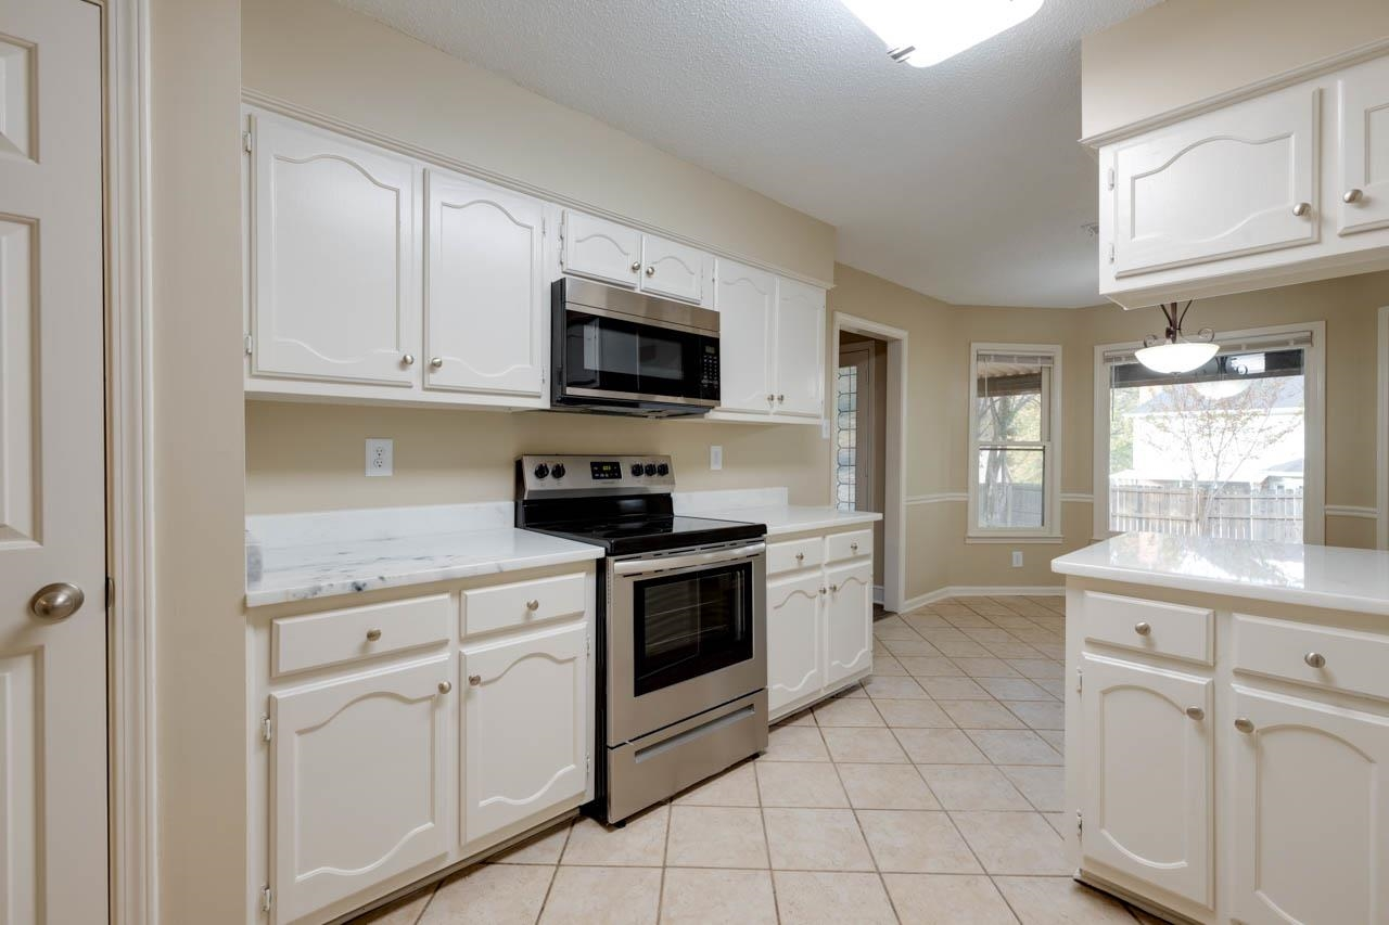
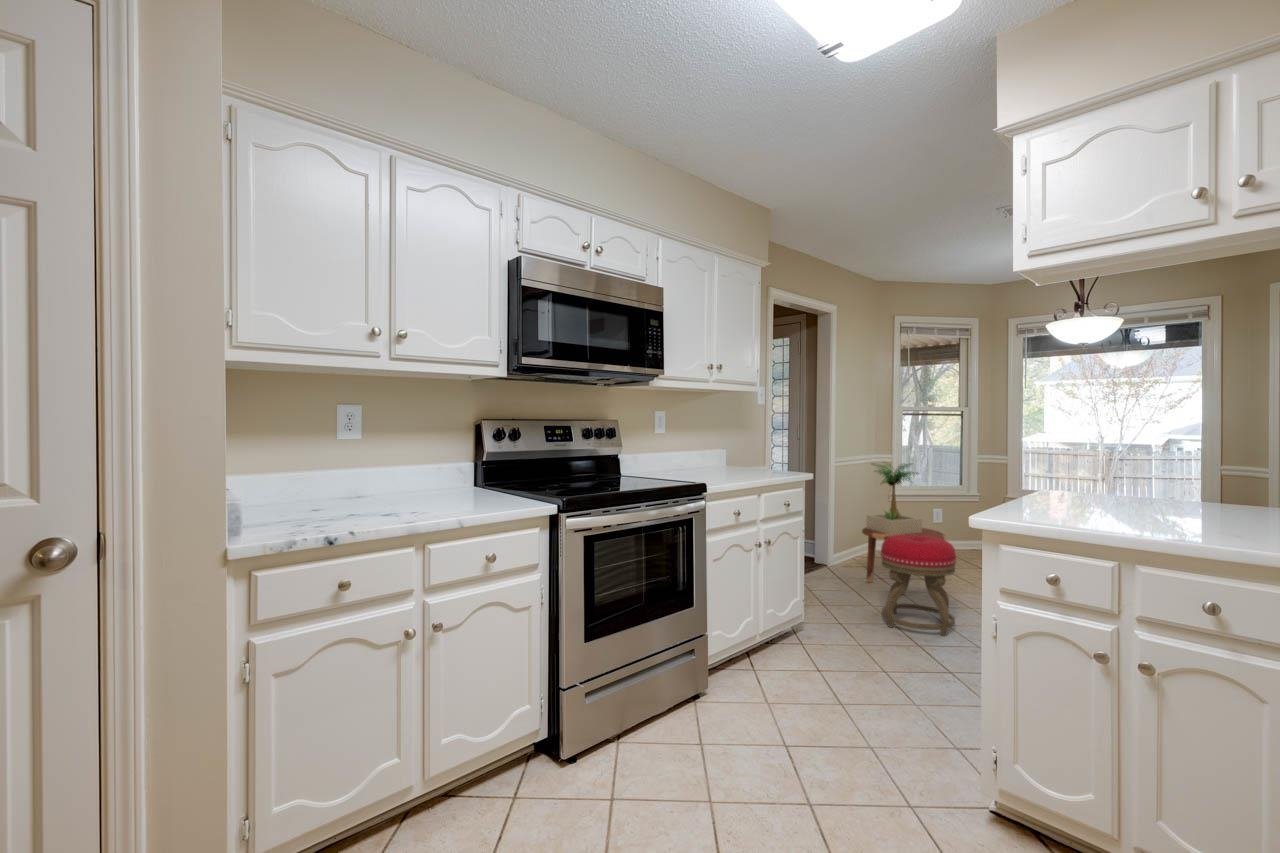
+ potted plant [865,460,923,535]
+ side table [861,527,947,595]
+ stool [880,534,957,636]
